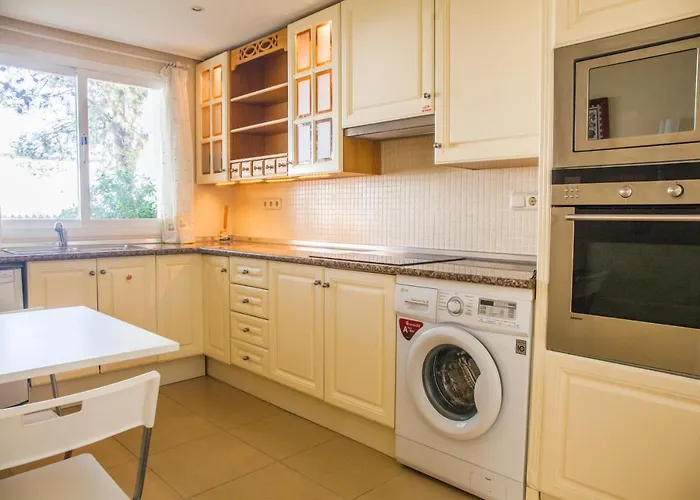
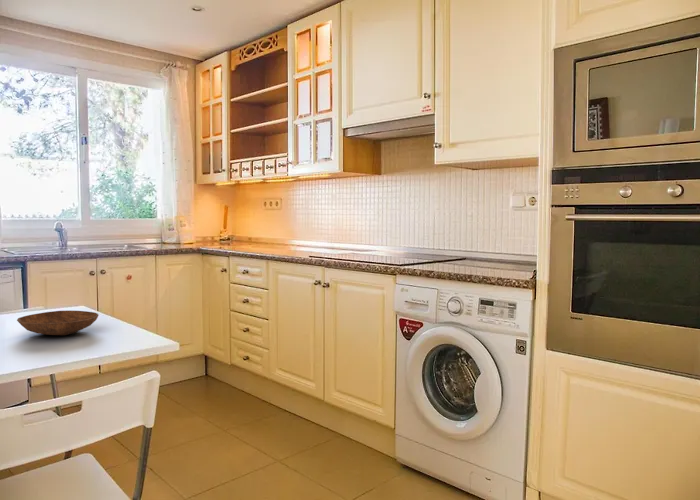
+ bowl [16,310,99,336]
